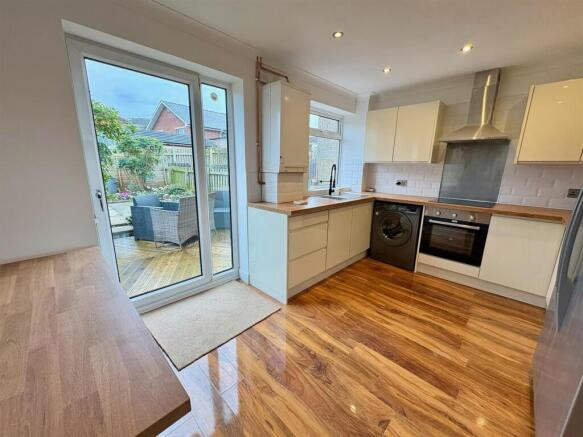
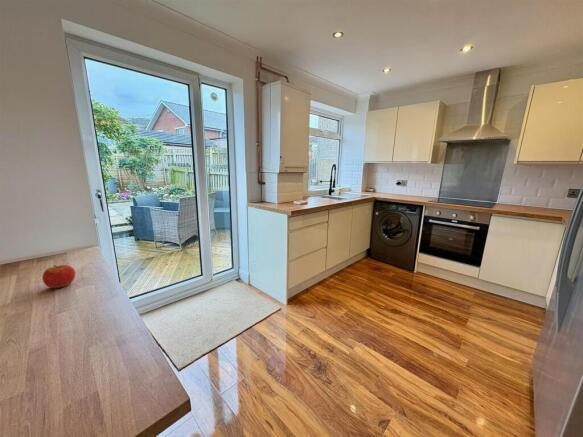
+ apple [41,264,77,289]
